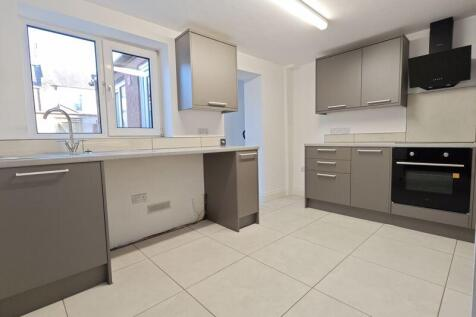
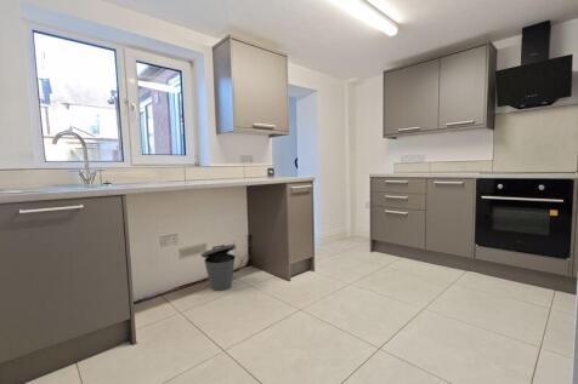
+ trash can [200,243,237,292]
